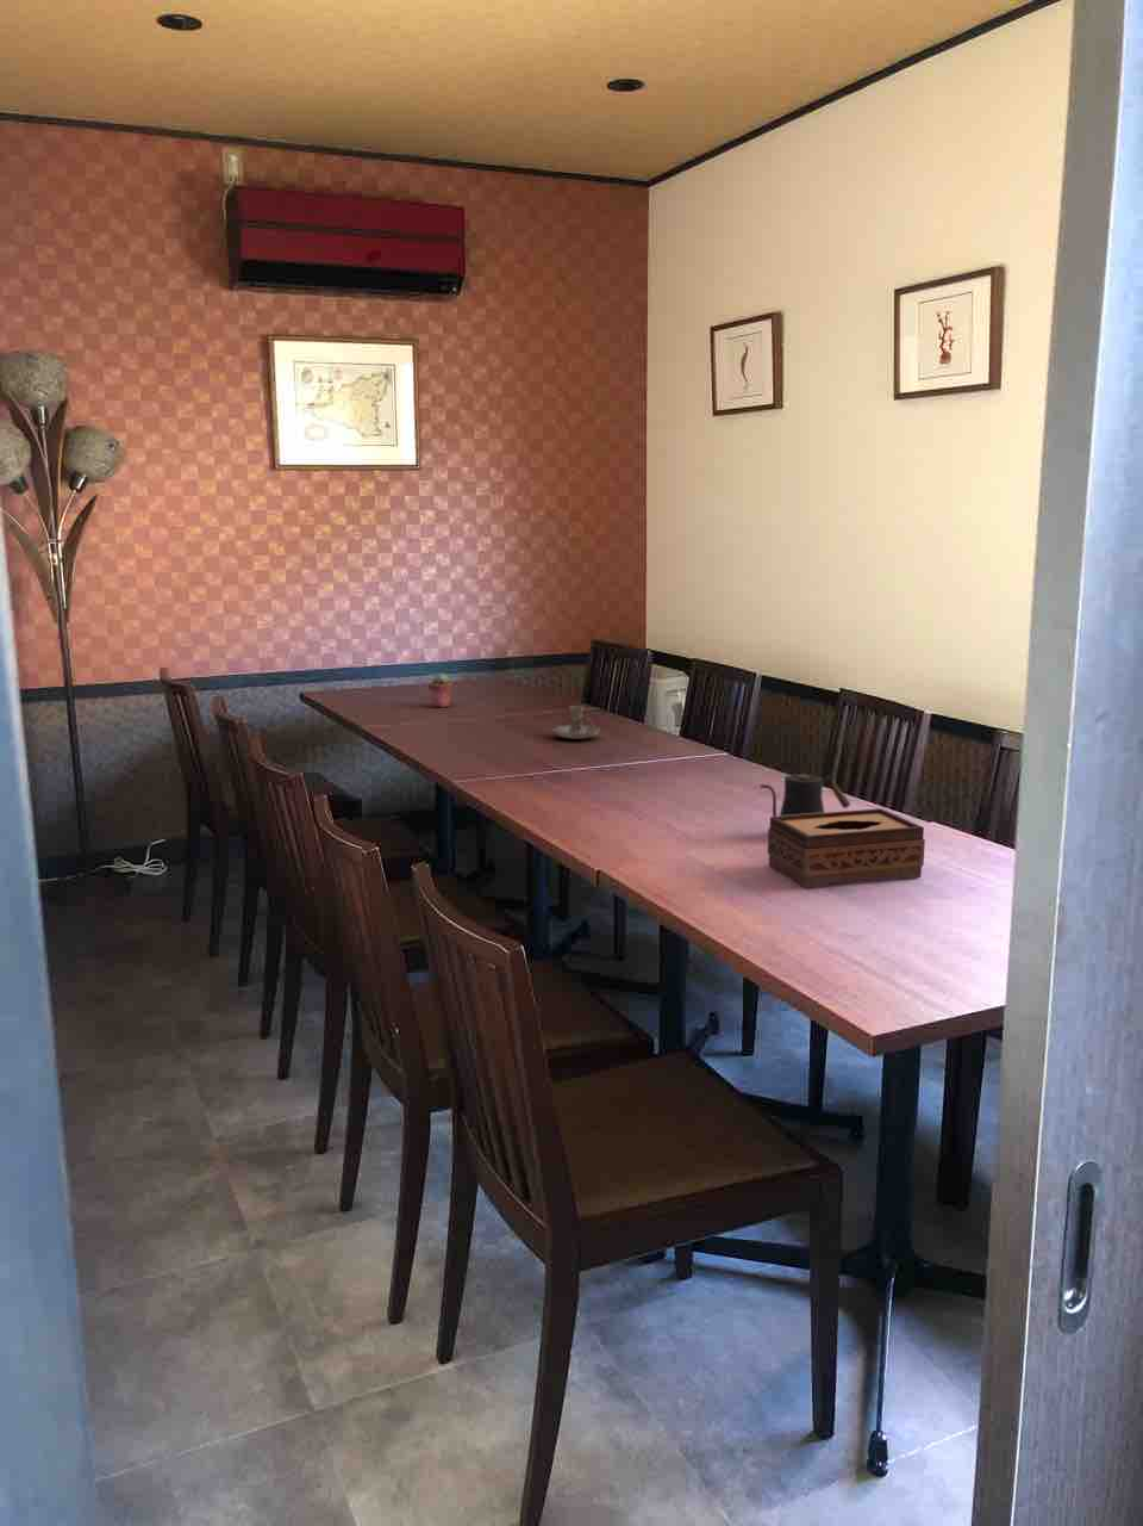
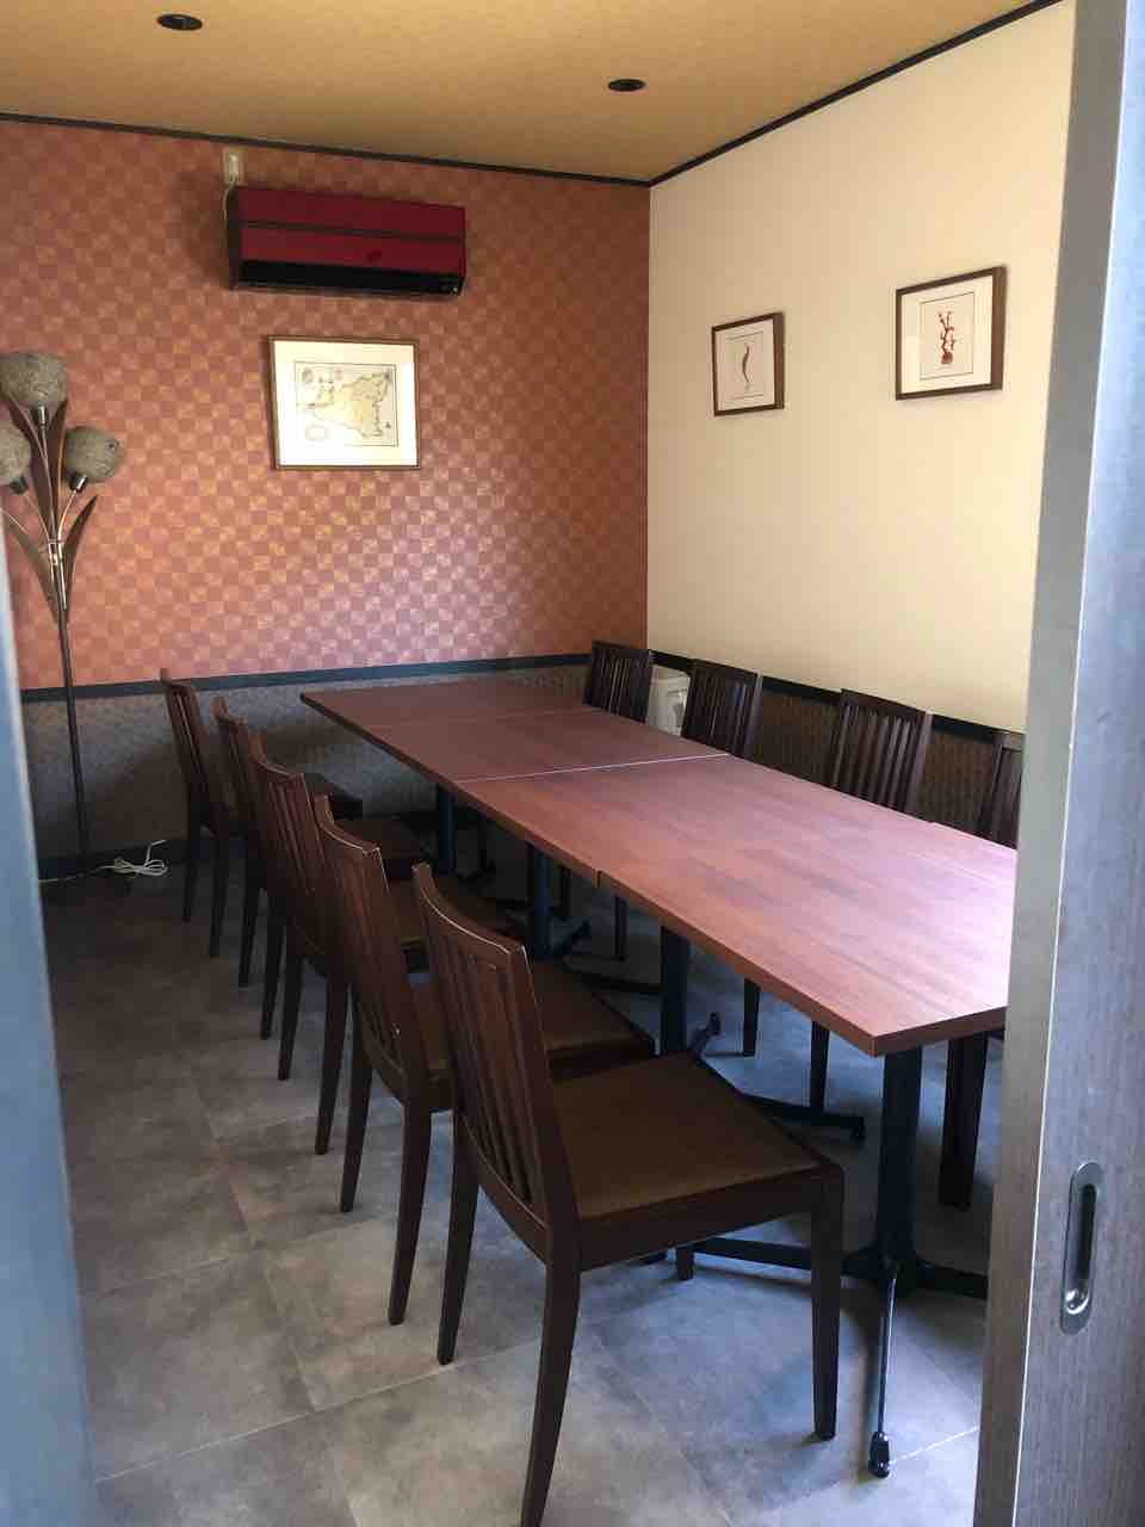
- kettle [759,773,851,817]
- tissue box [767,807,927,889]
- potted succulent [426,672,455,708]
- candle holder [552,704,602,740]
